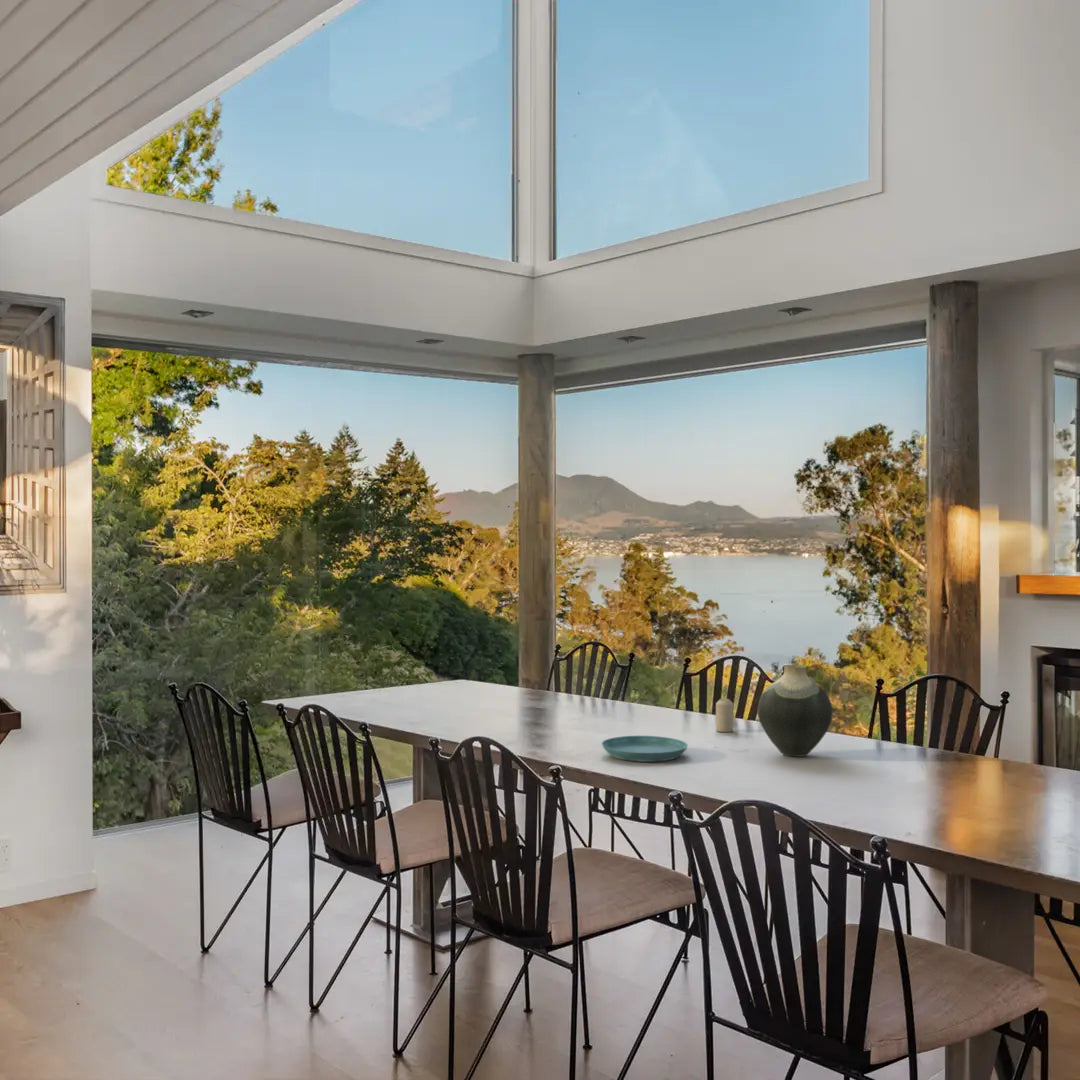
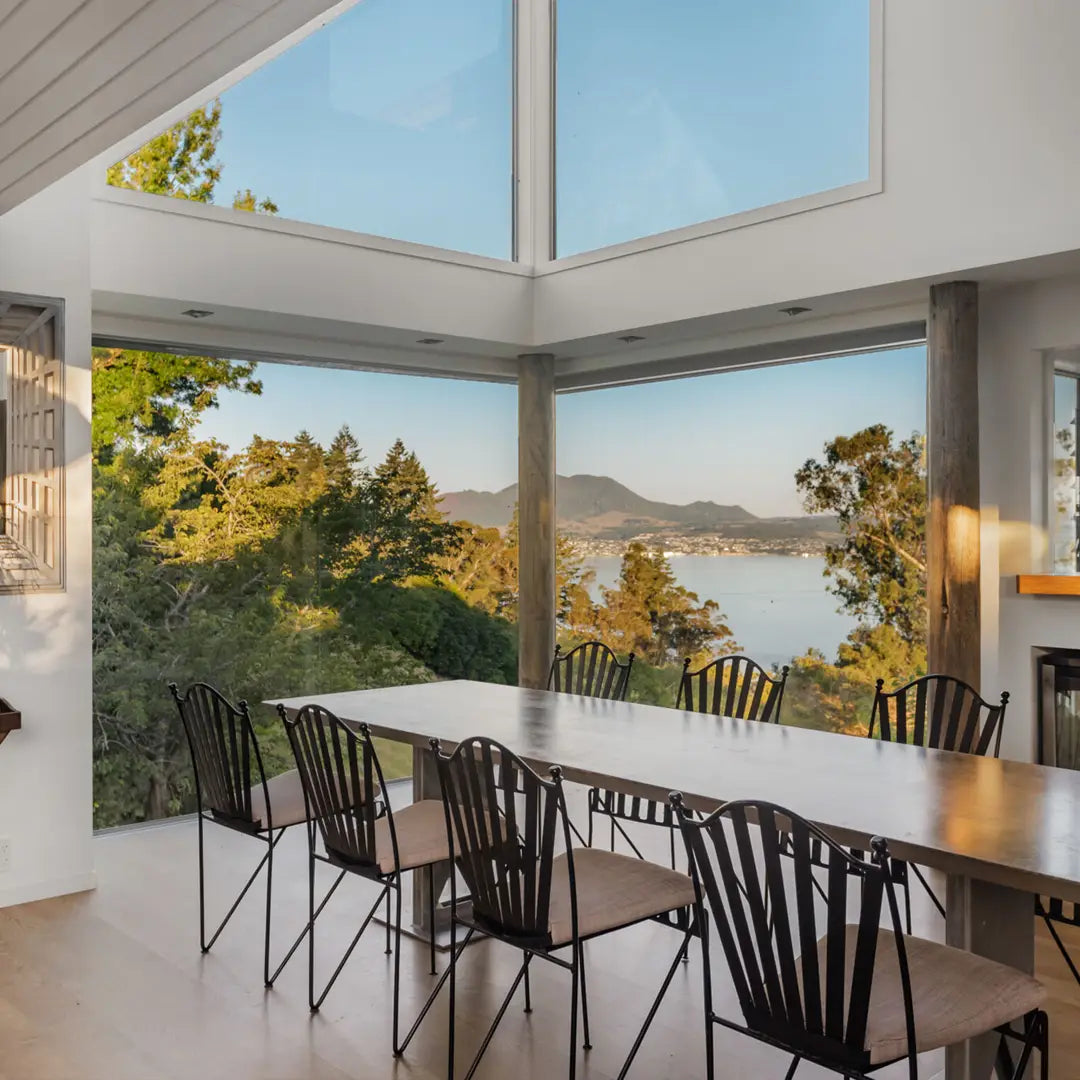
- vase [757,664,834,758]
- candle [715,698,734,733]
- saucer [601,735,689,763]
